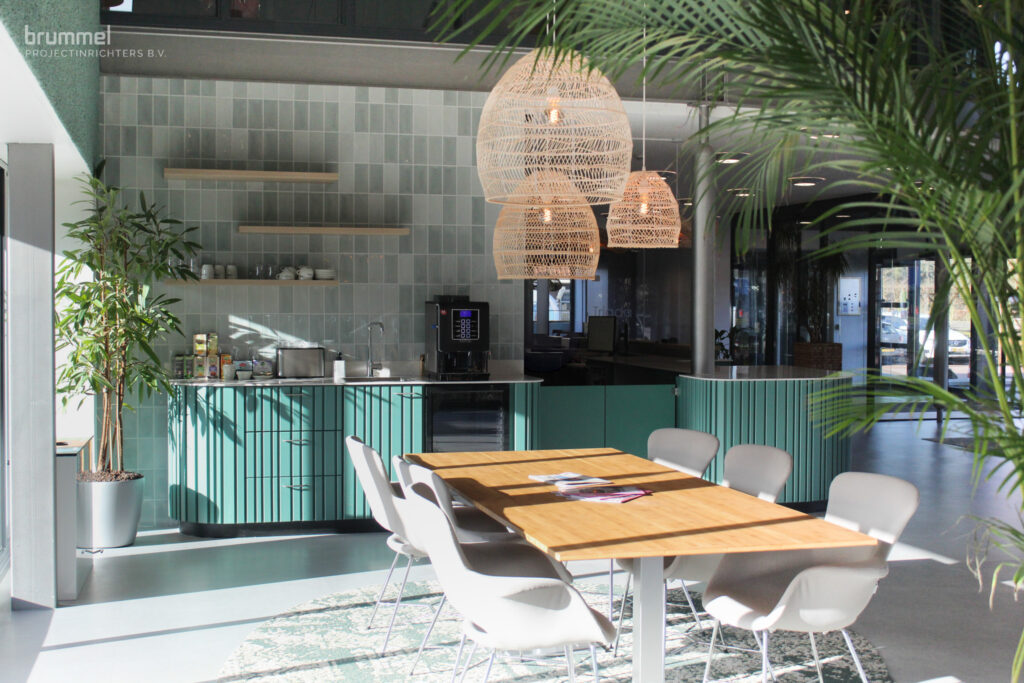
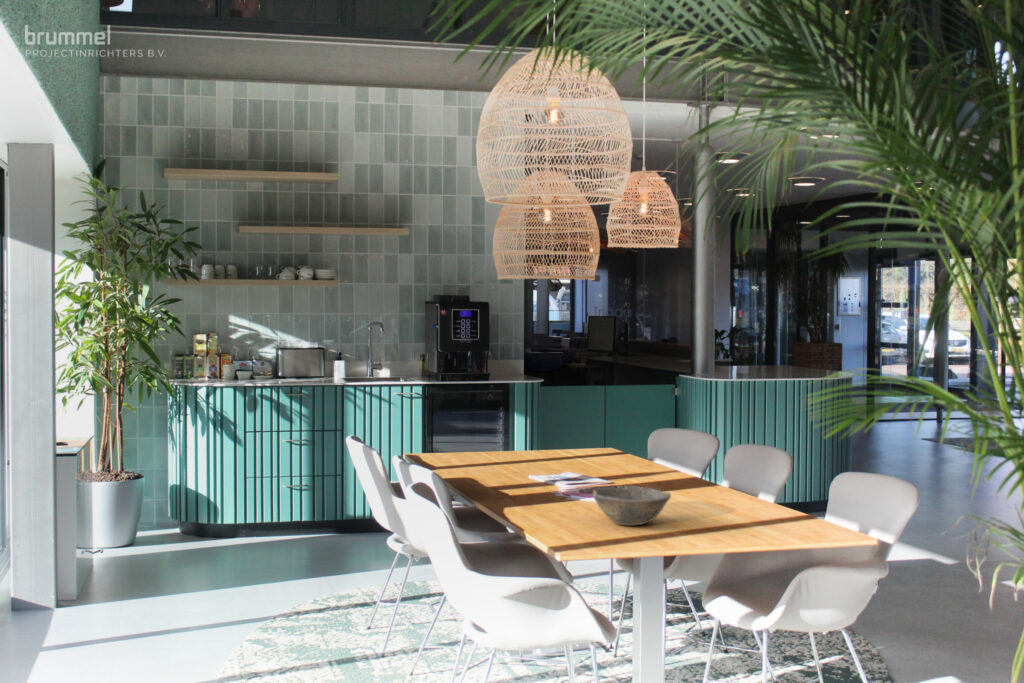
+ bowl [592,484,672,527]
